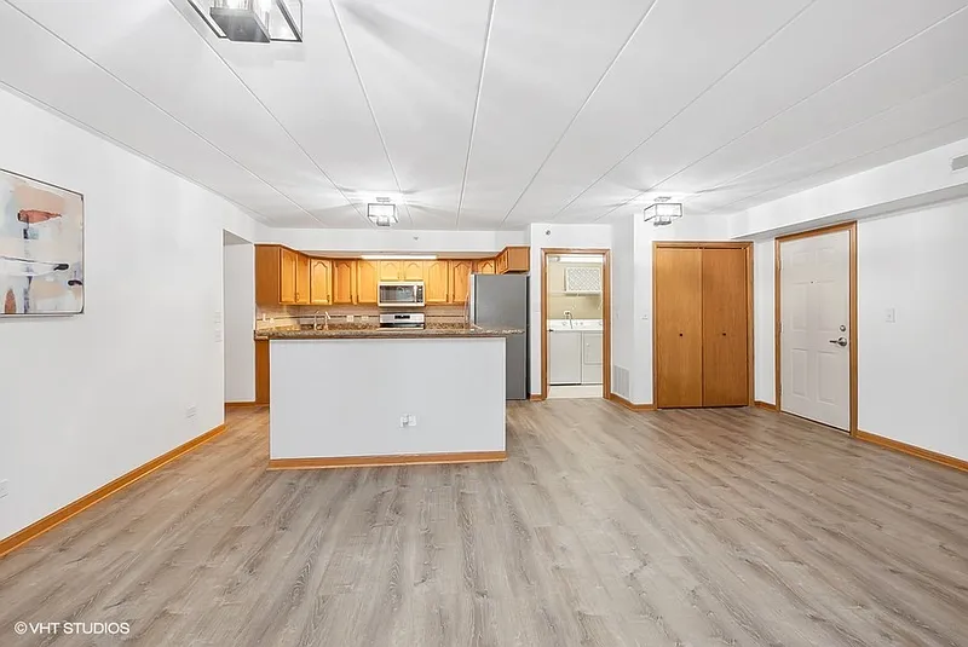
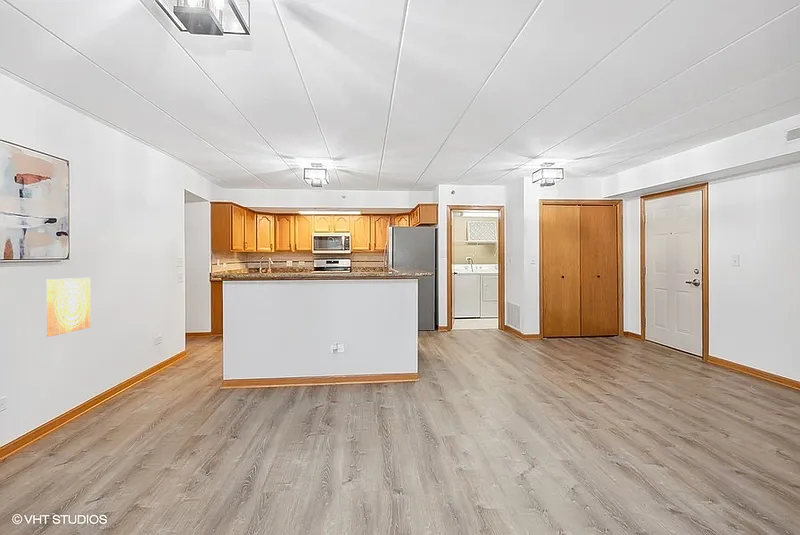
+ wall art [46,277,91,337]
